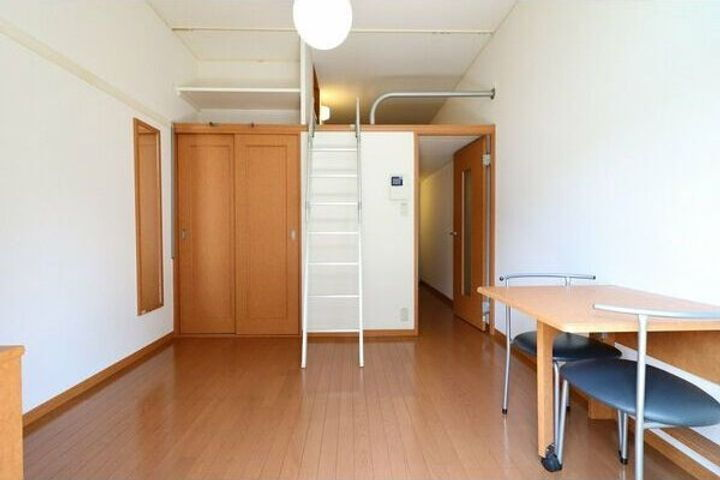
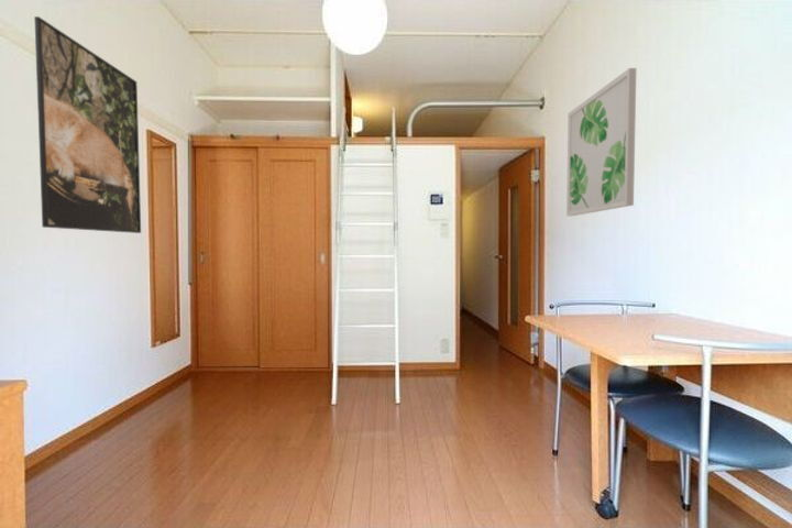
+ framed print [33,15,142,234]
+ wall art [565,67,637,217]
